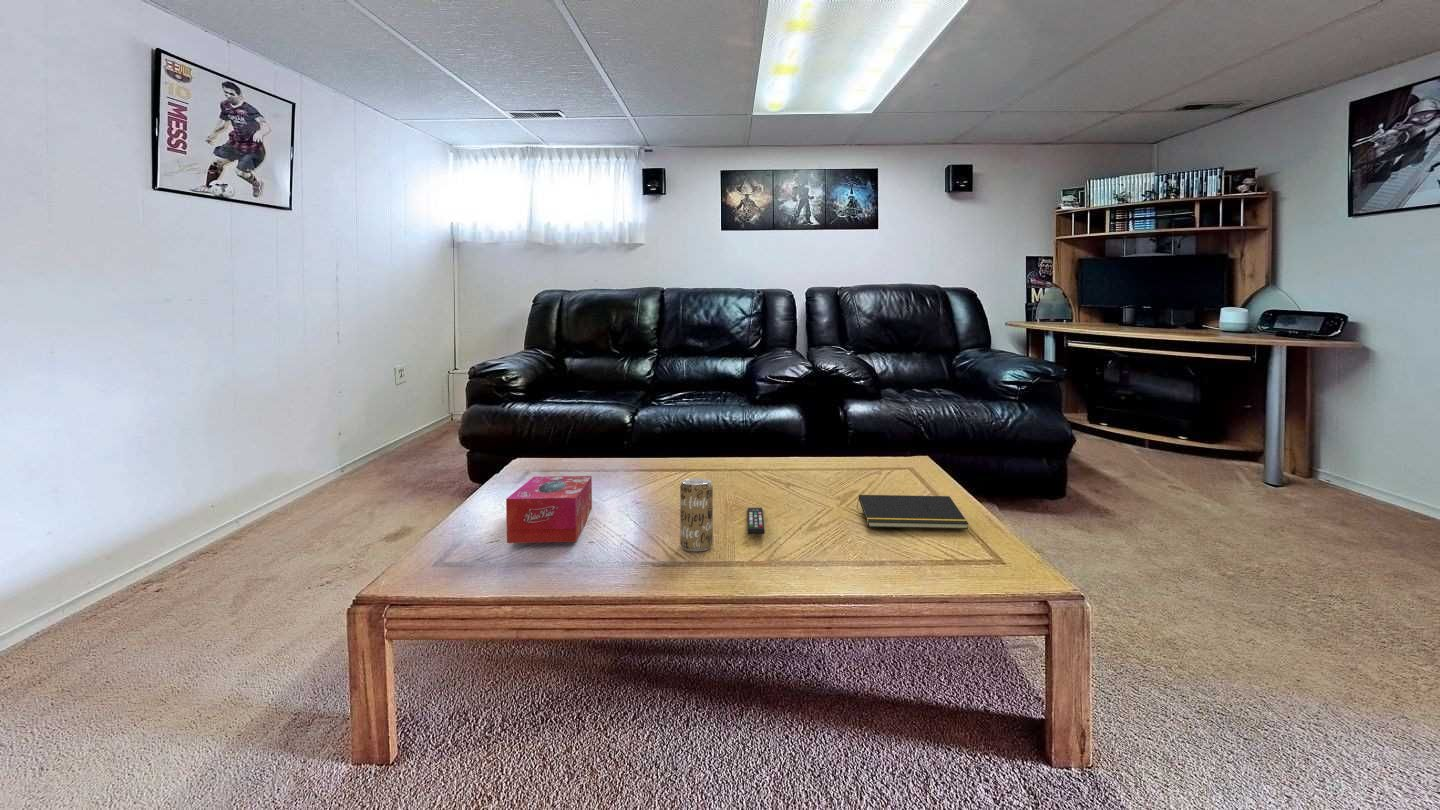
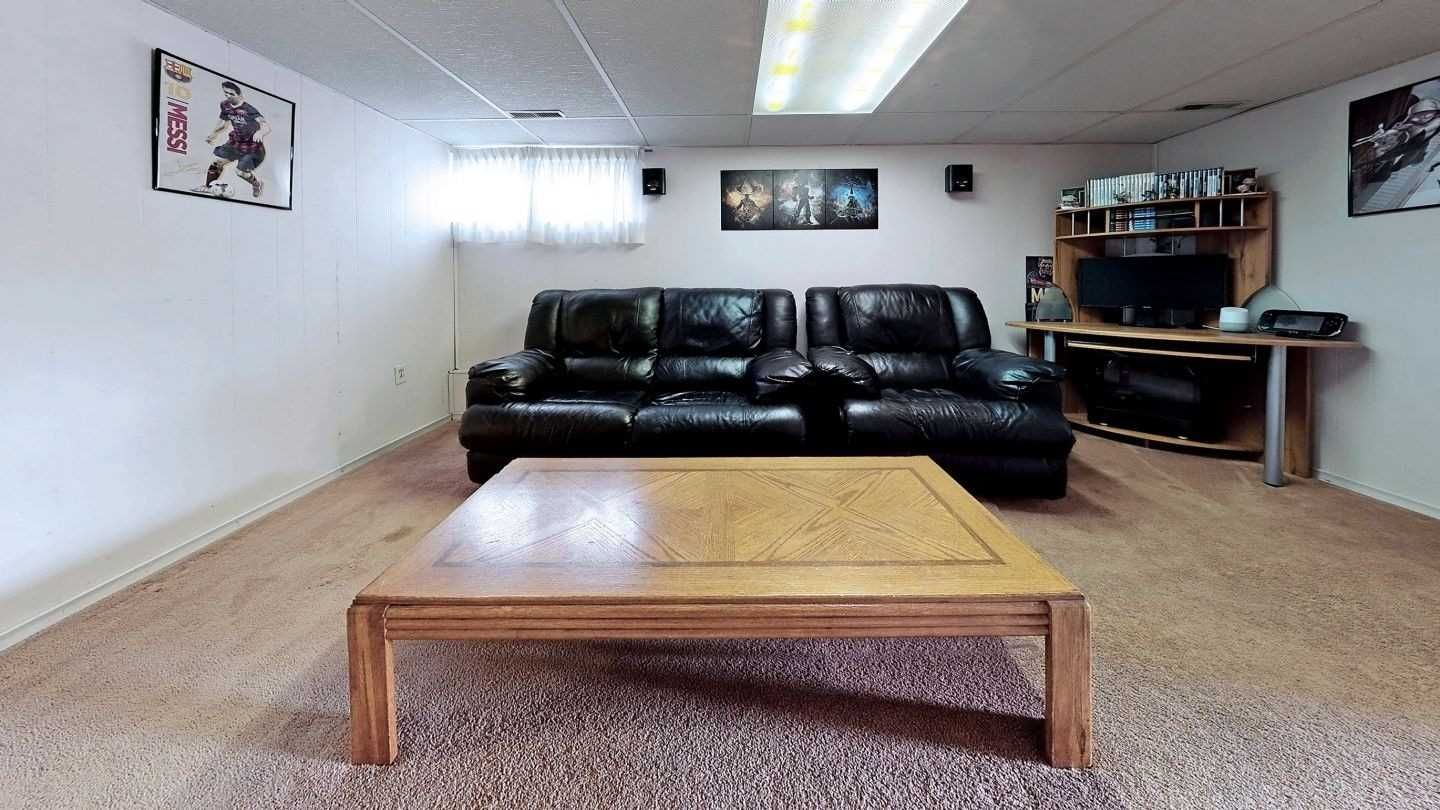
- tissue box [505,475,593,544]
- notepad [856,494,969,530]
- beverage can [679,478,714,552]
- remote control [747,507,766,535]
